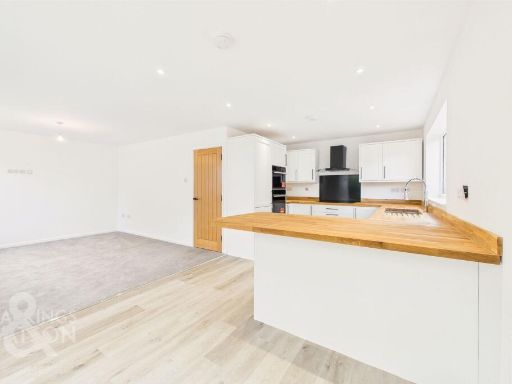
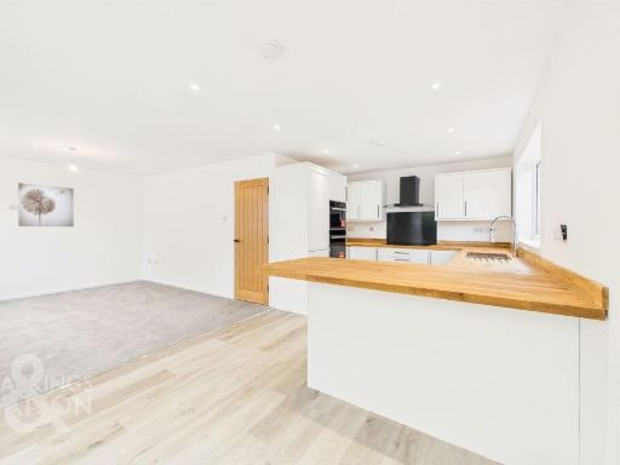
+ wall art [17,182,75,228]
